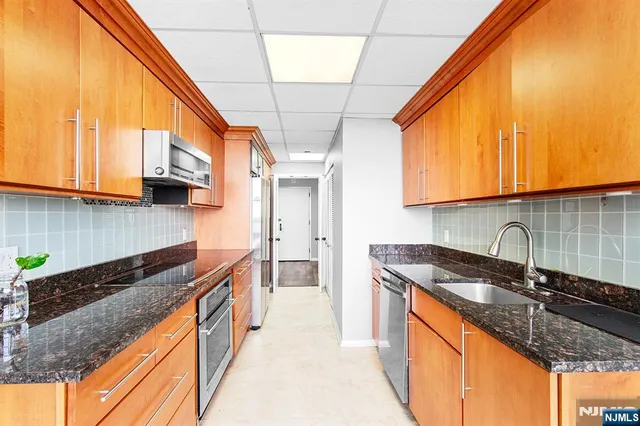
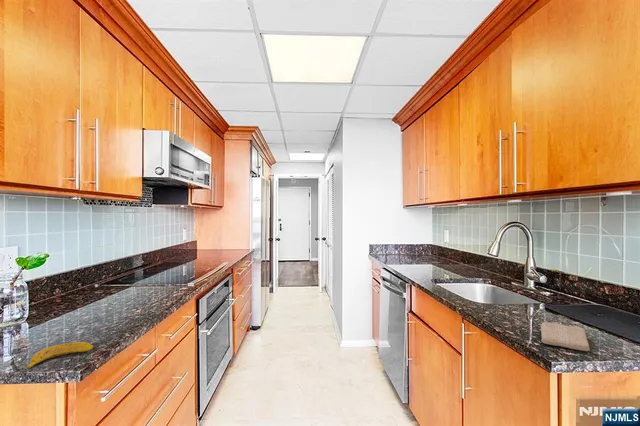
+ banana [18,341,95,370]
+ washcloth [540,321,591,352]
